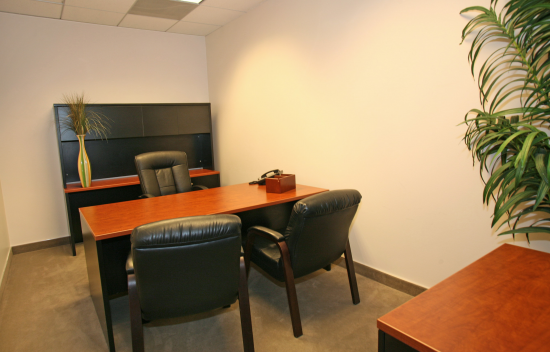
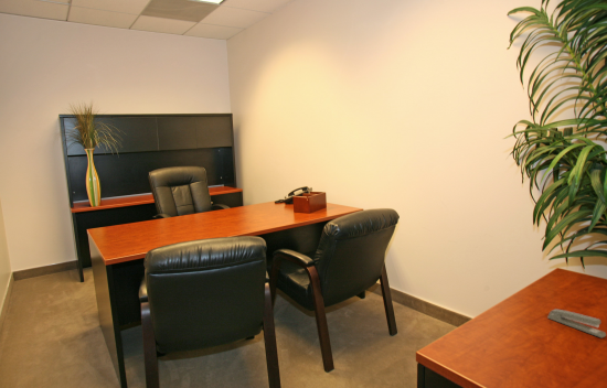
+ stapler [546,308,607,338]
